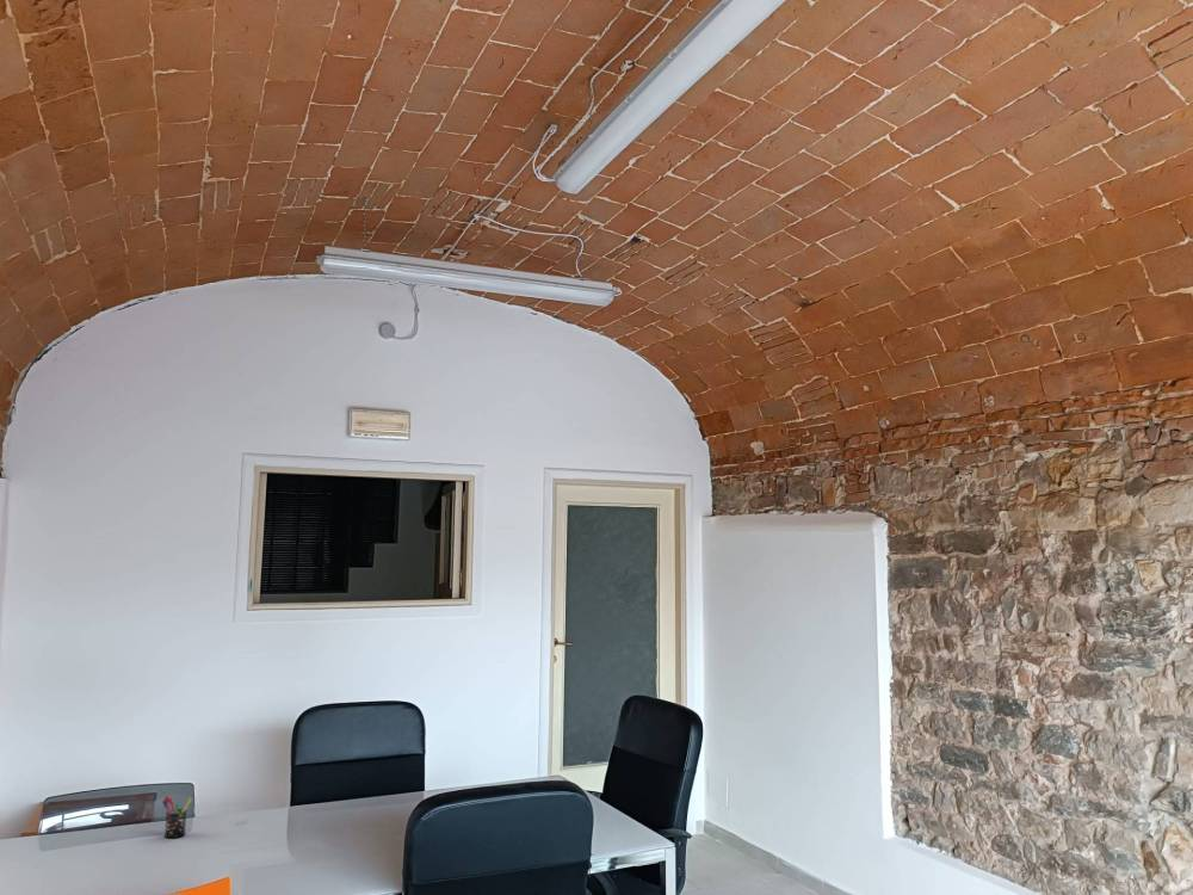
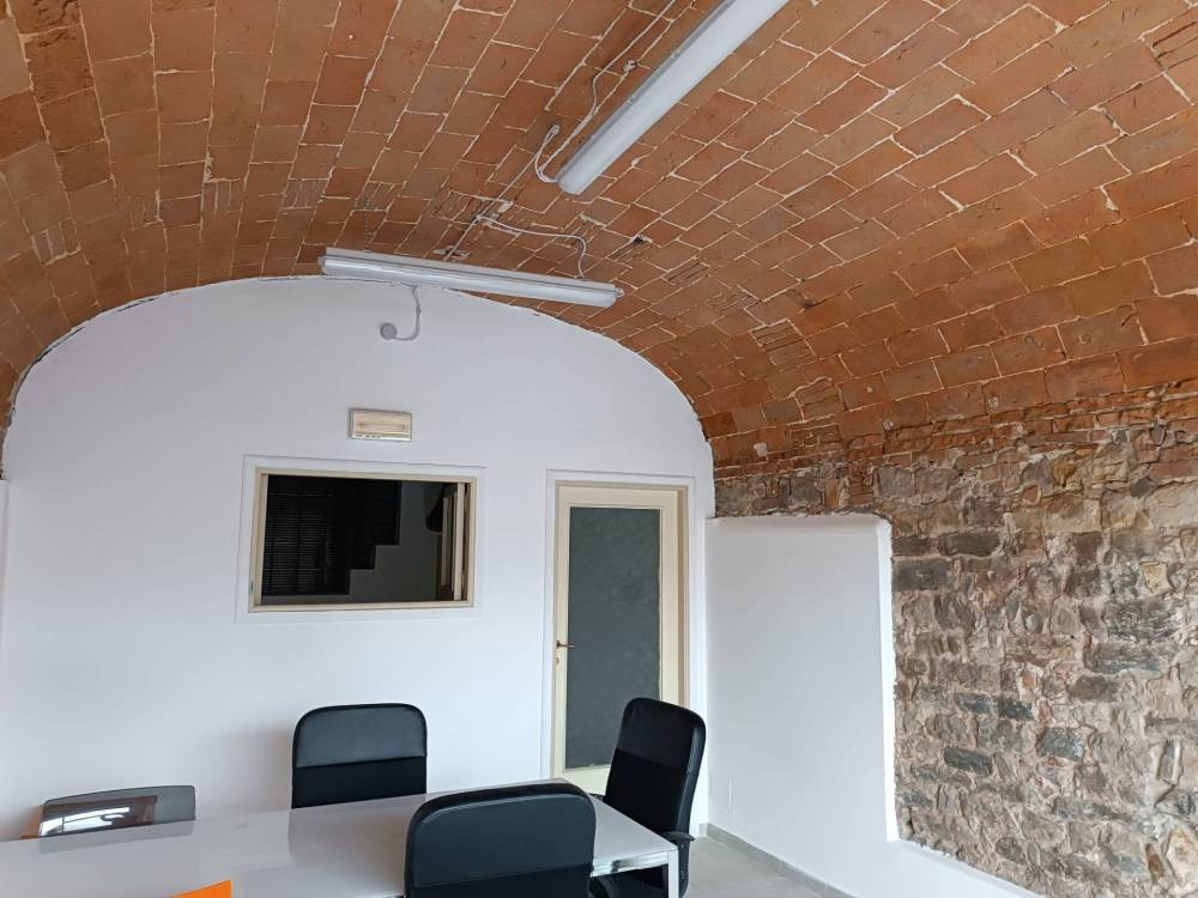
- pen holder [161,795,193,839]
